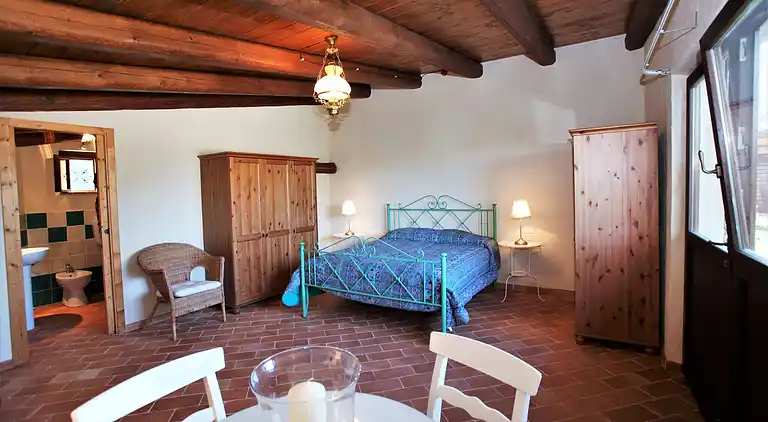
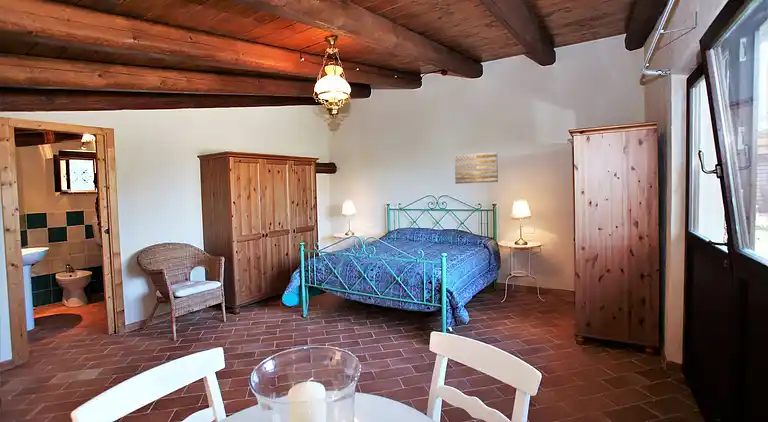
+ wall art [454,151,499,185]
